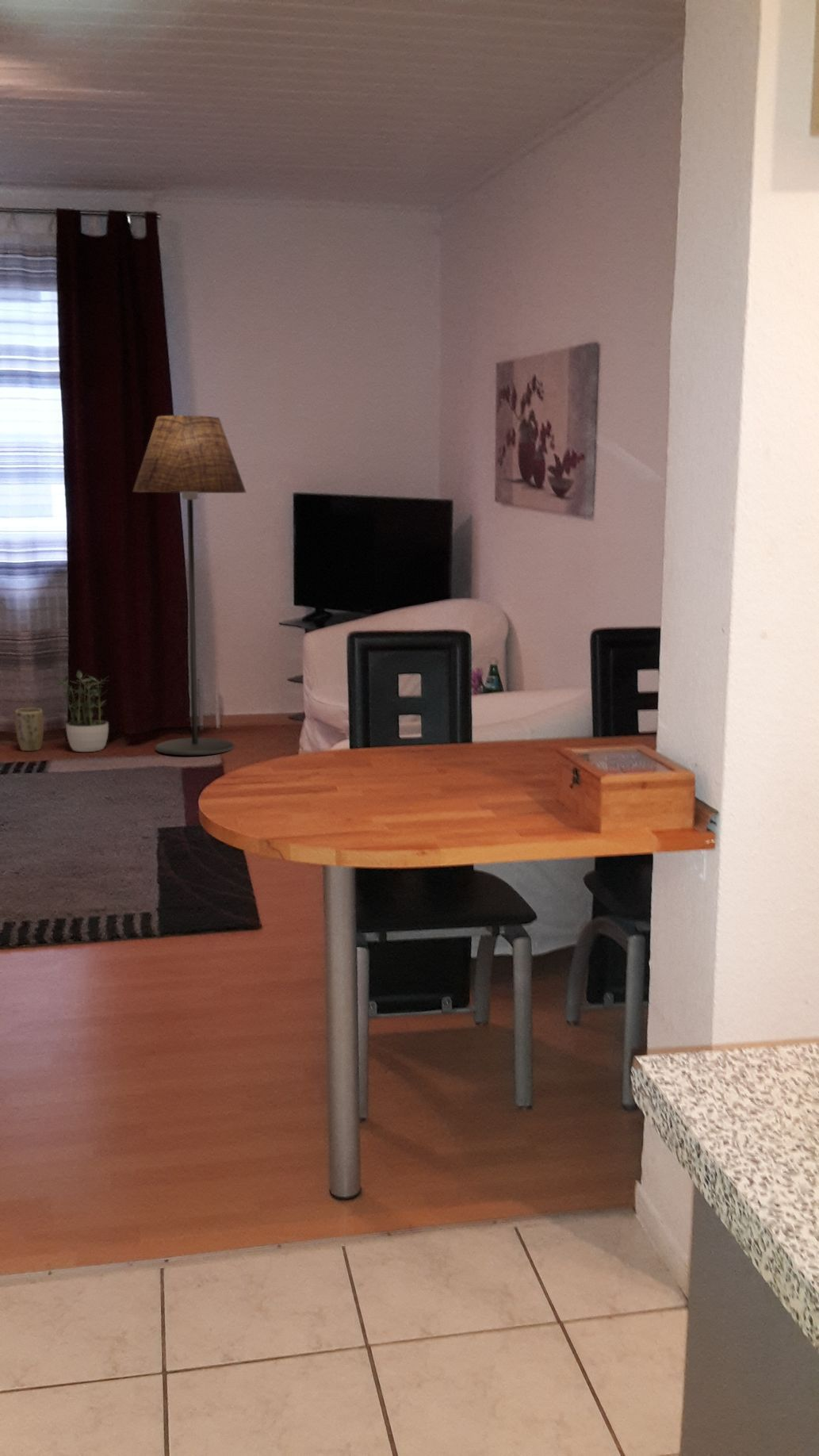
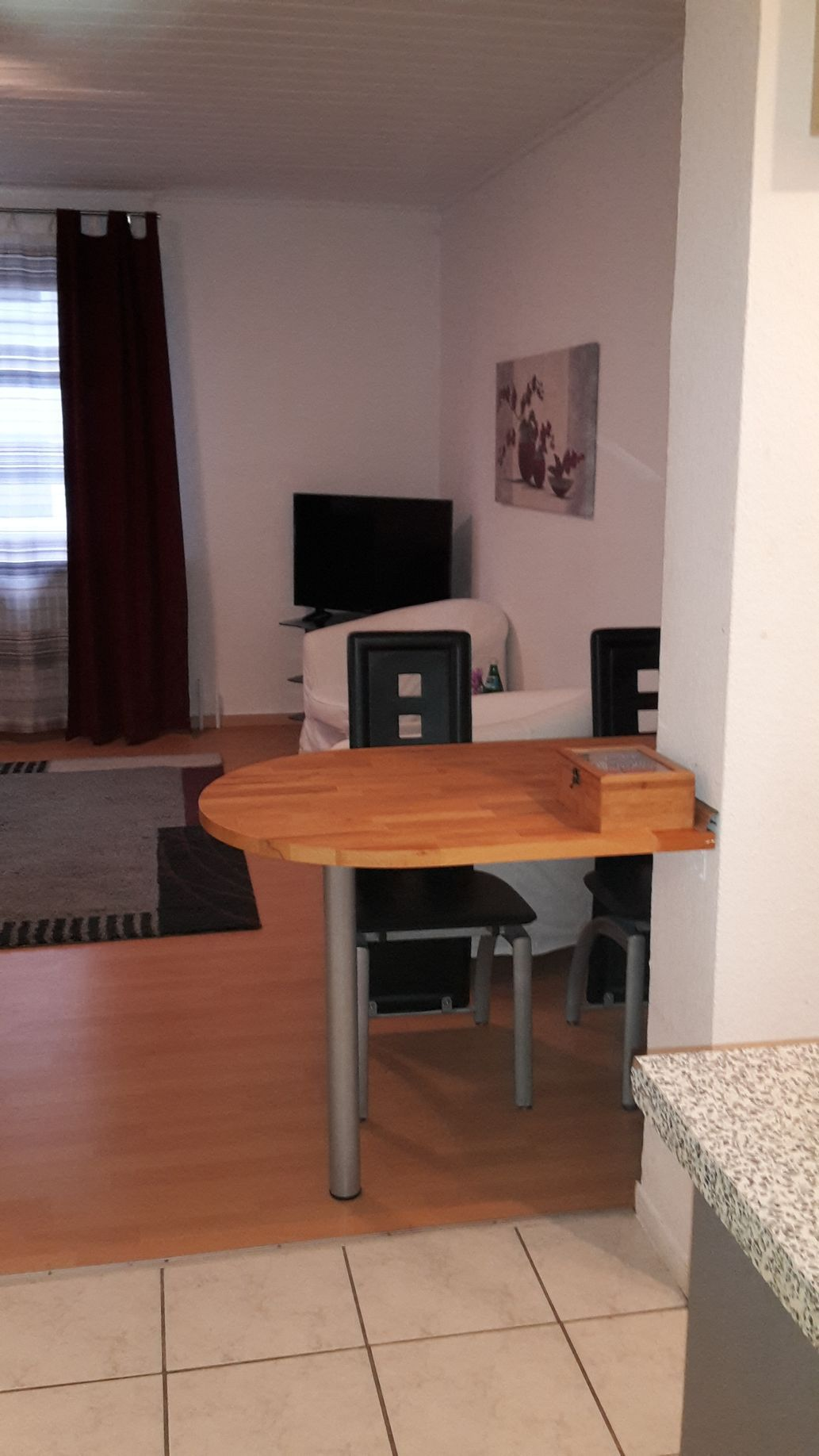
- floor lamp [132,415,247,756]
- plant pot [14,707,44,752]
- potted plant [56,669,110,753]
